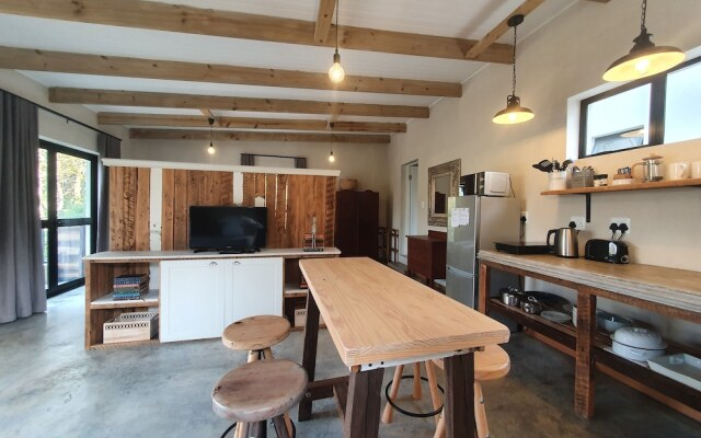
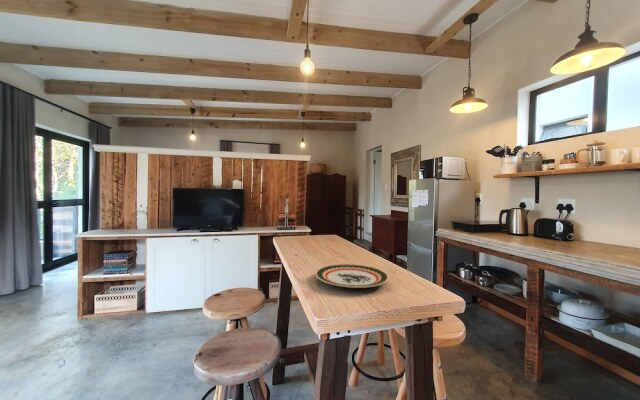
+ plate [315,263,390,289]
